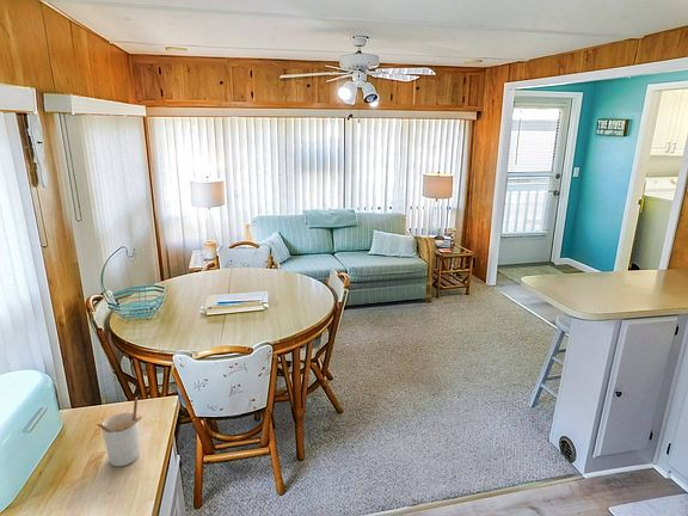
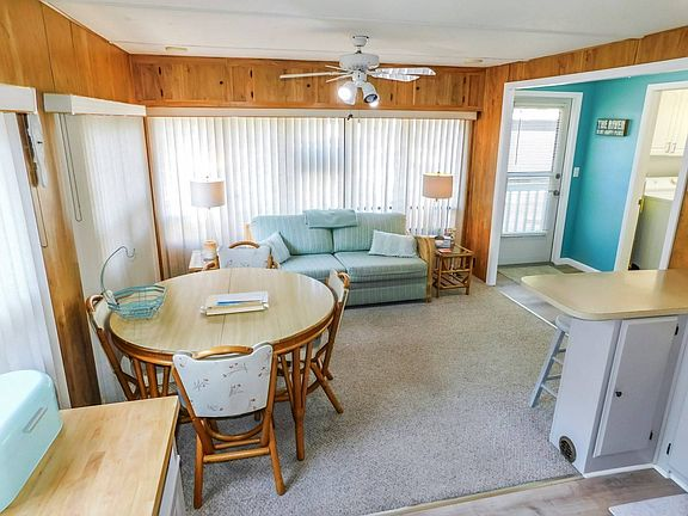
- utensil holder [93,397,143,467]
